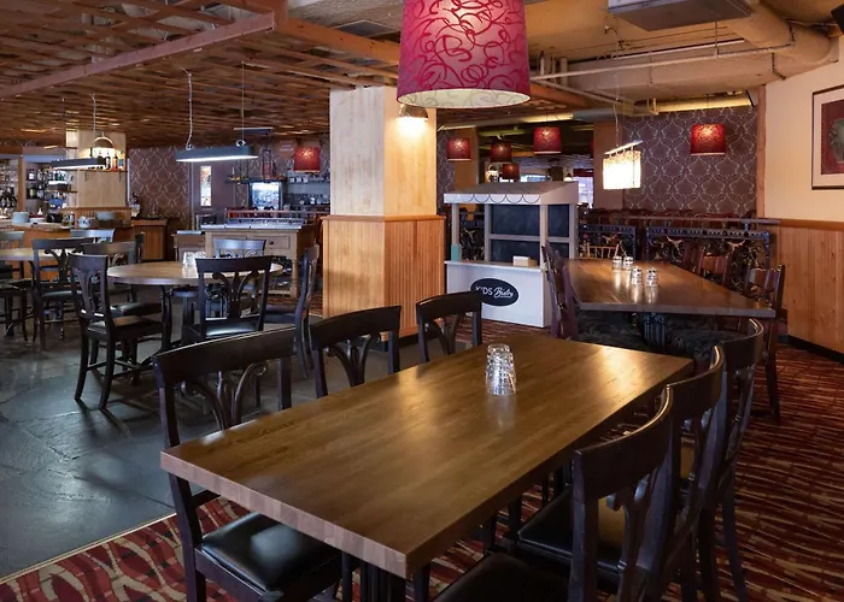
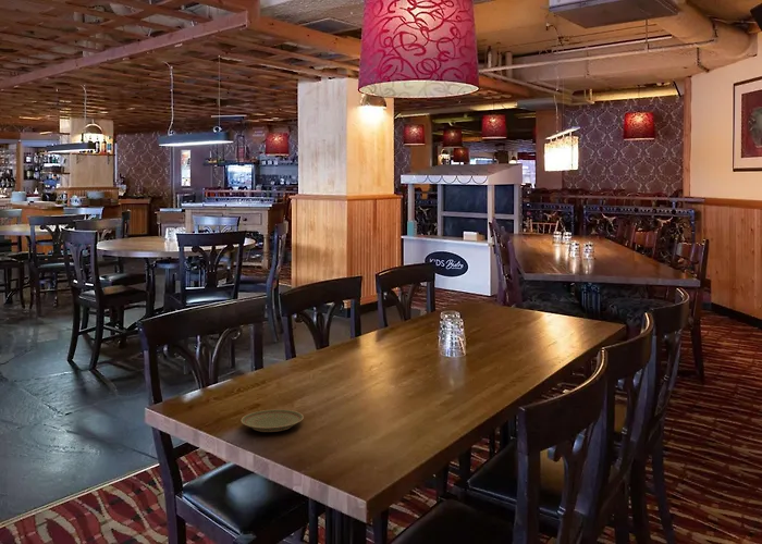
+ plate [241,408,305,433]
